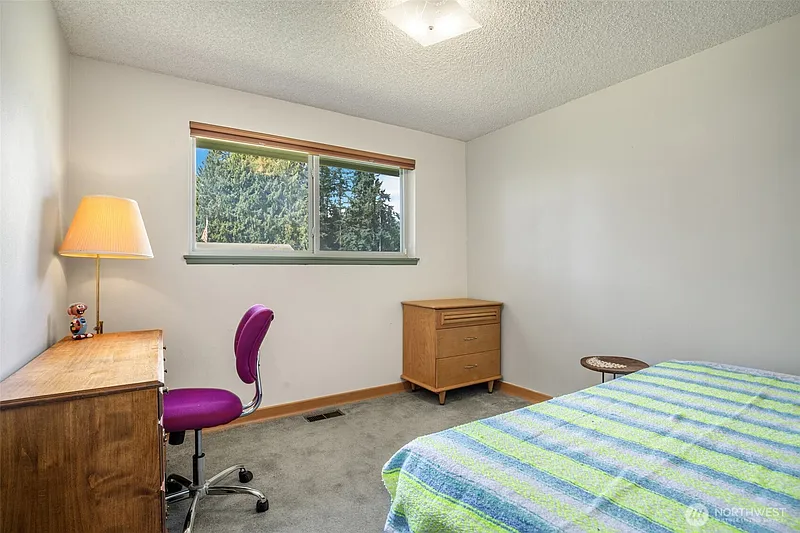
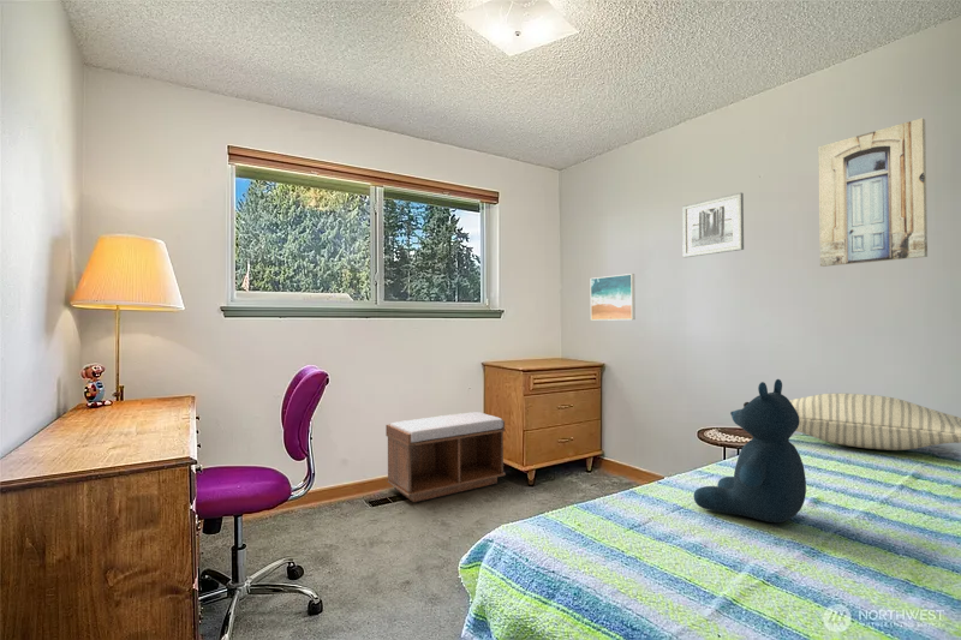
+ bench [384,411,507,503]
+ wall art [817,116,929,268]
+ stuffed bear [693,378,807,524]
+ pillow [789,393,961,451]
+ wall art [681,192,745,258]
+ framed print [590,273,637,322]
